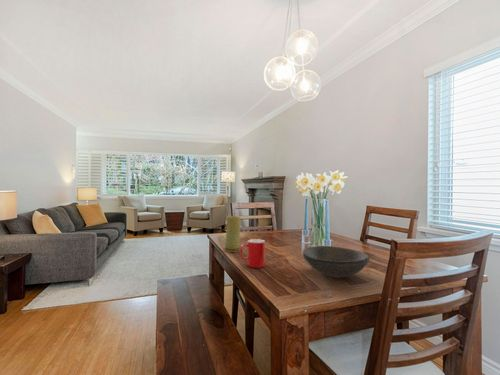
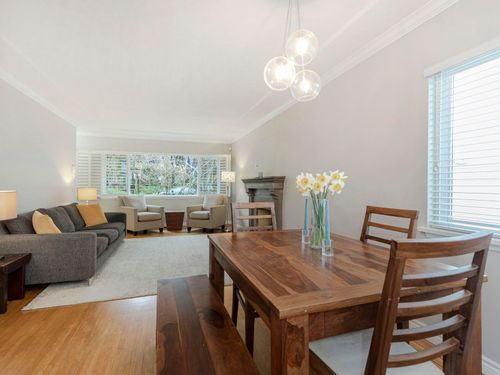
- candle [222,215,241,253]
- bowl [302,245,371,279]
- cup [239,238,266,269]
